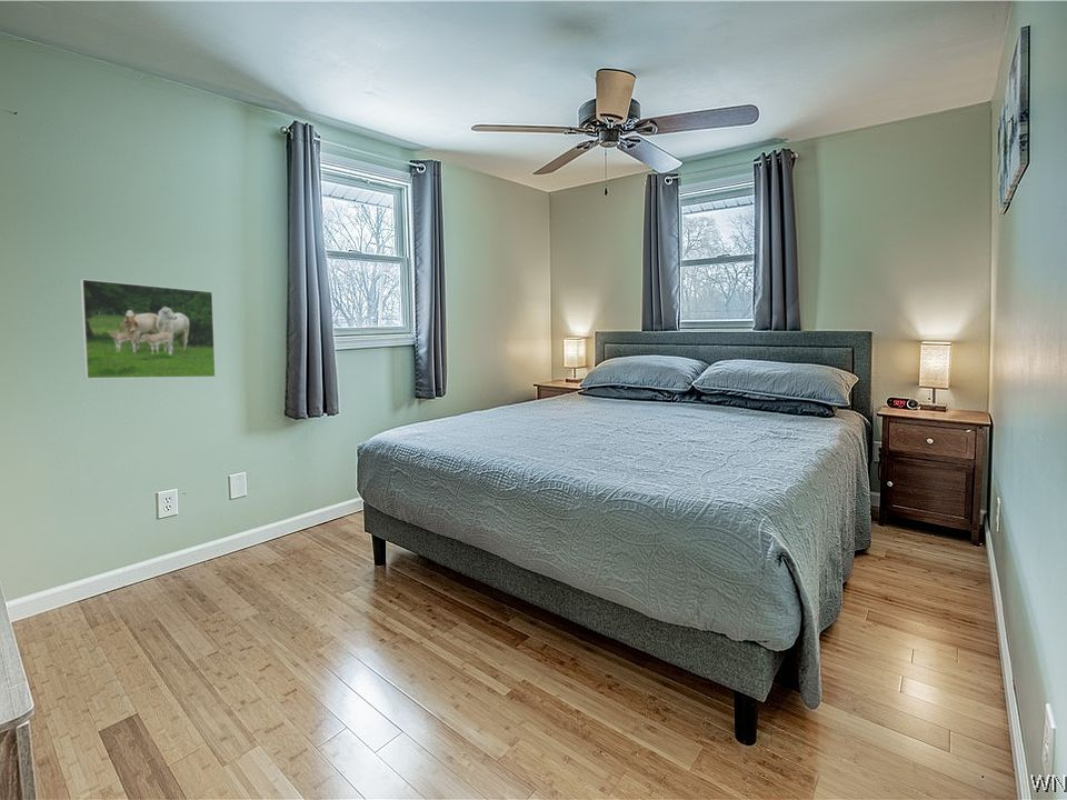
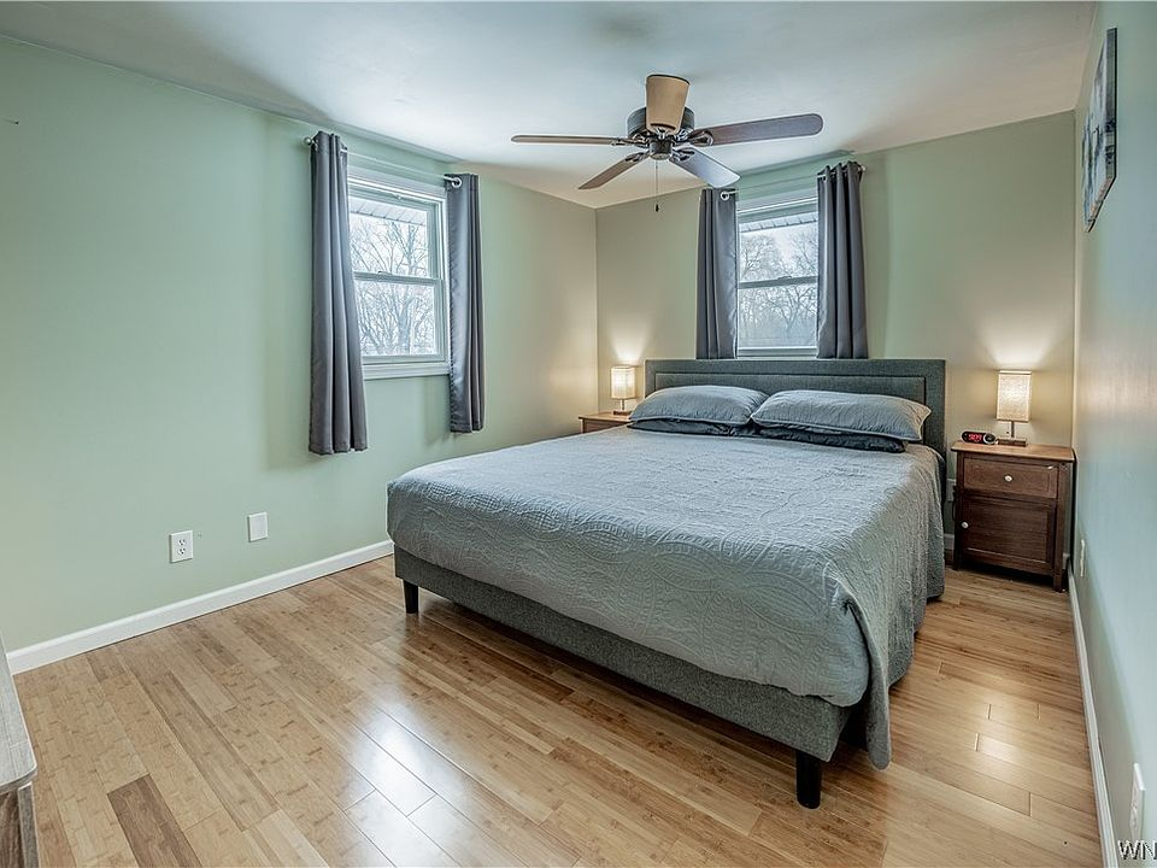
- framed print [79,278,217,380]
